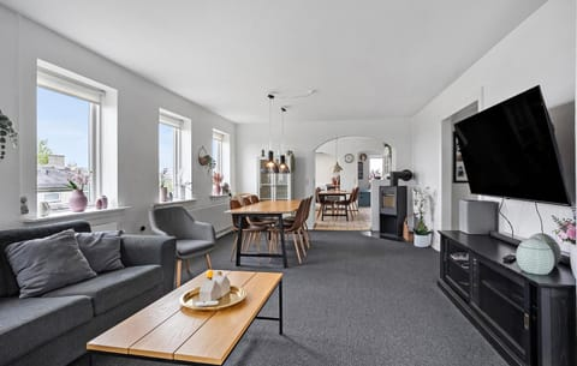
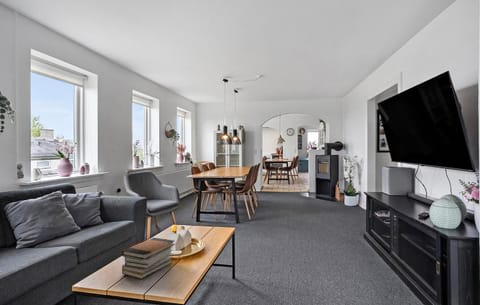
+ book stack [121,237,176,280]
